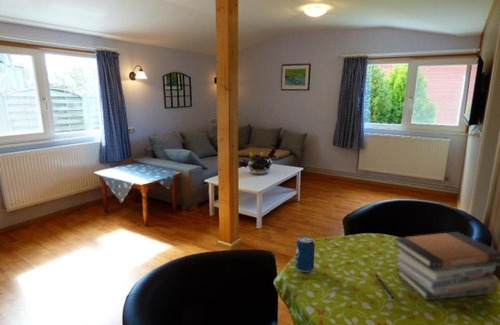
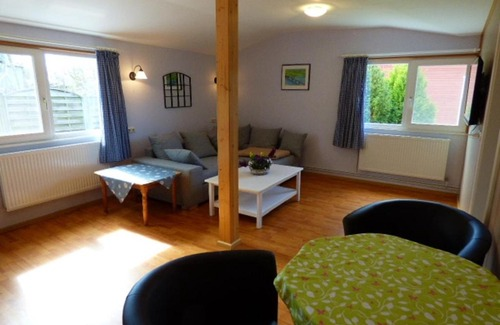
- pen [375,274,395,300]
- beverage can [295,235,316,273]
- book stack [393,231,500,301]
